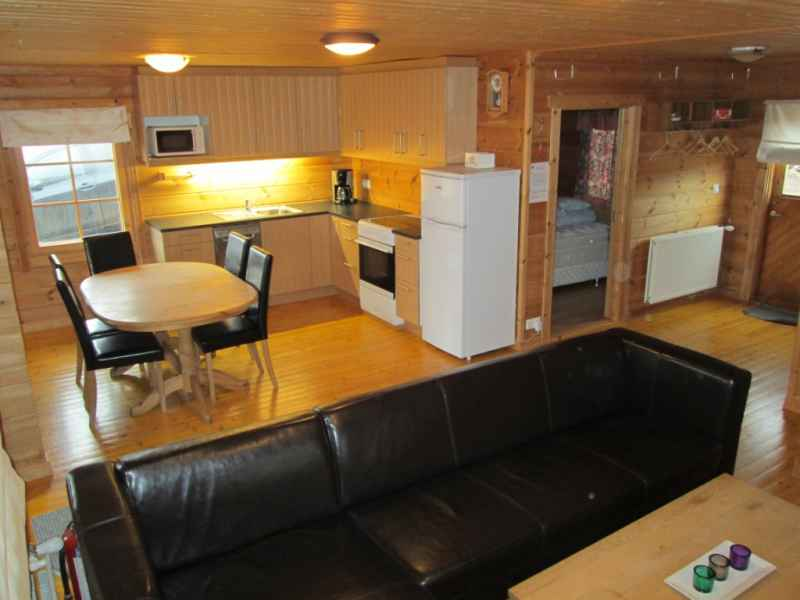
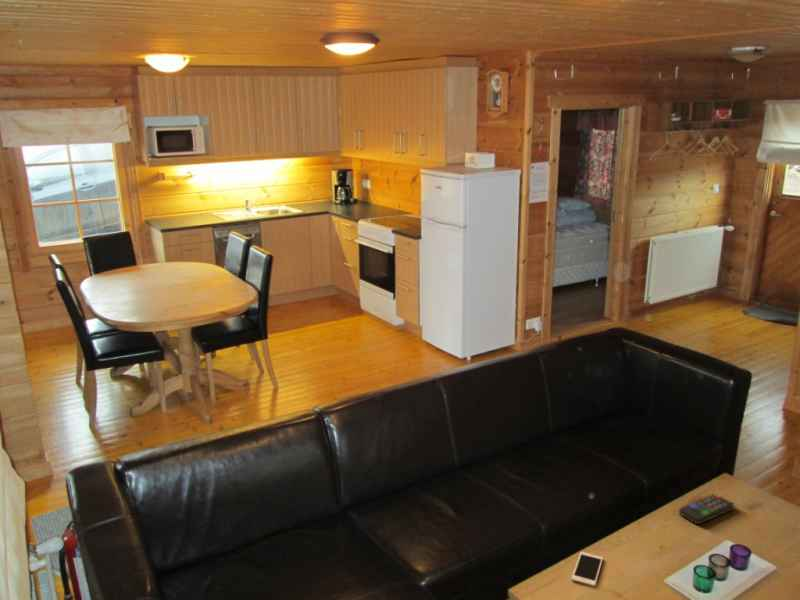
+ remote control [678,493,735,525]
+ cell phone [571,551,604,587]
